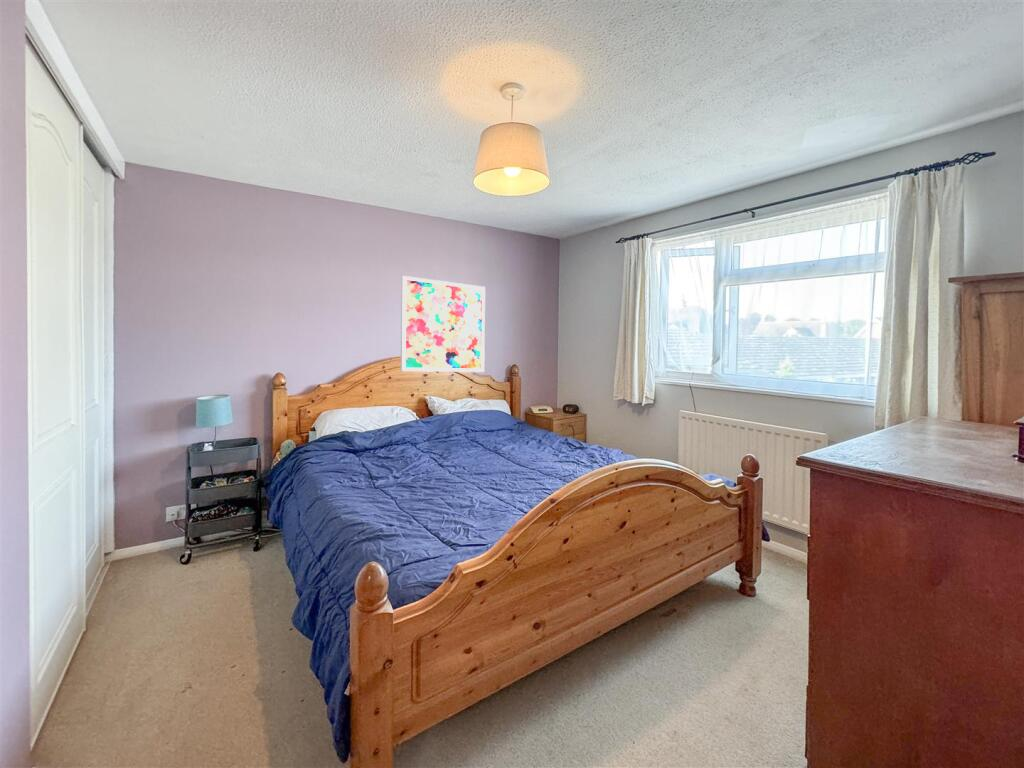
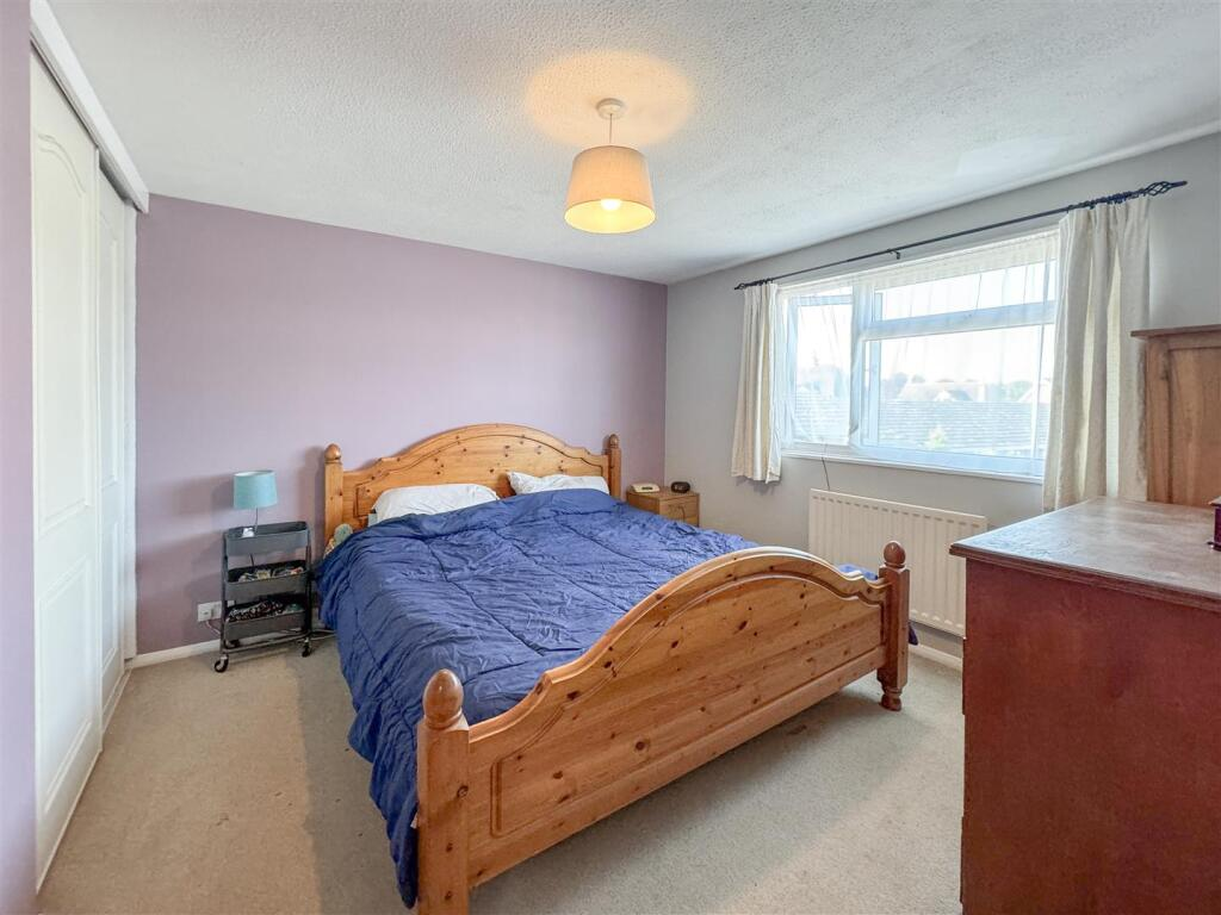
- wall art [400,275,486,373]
